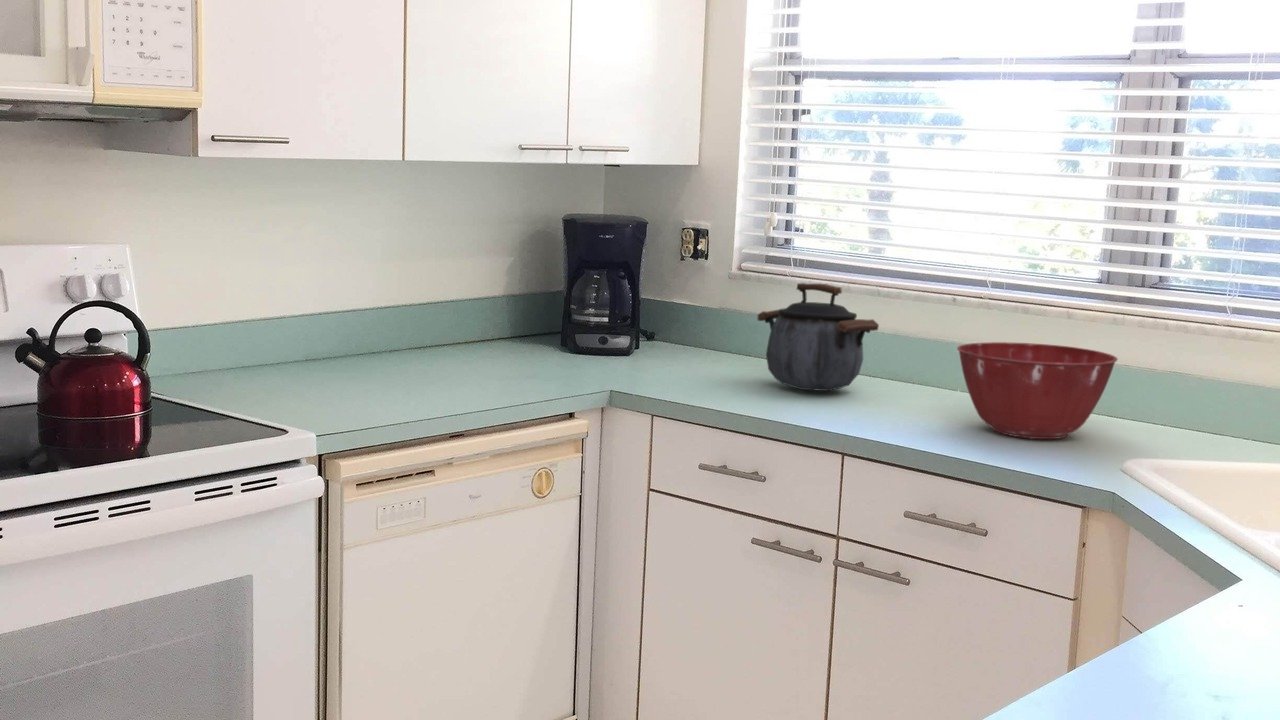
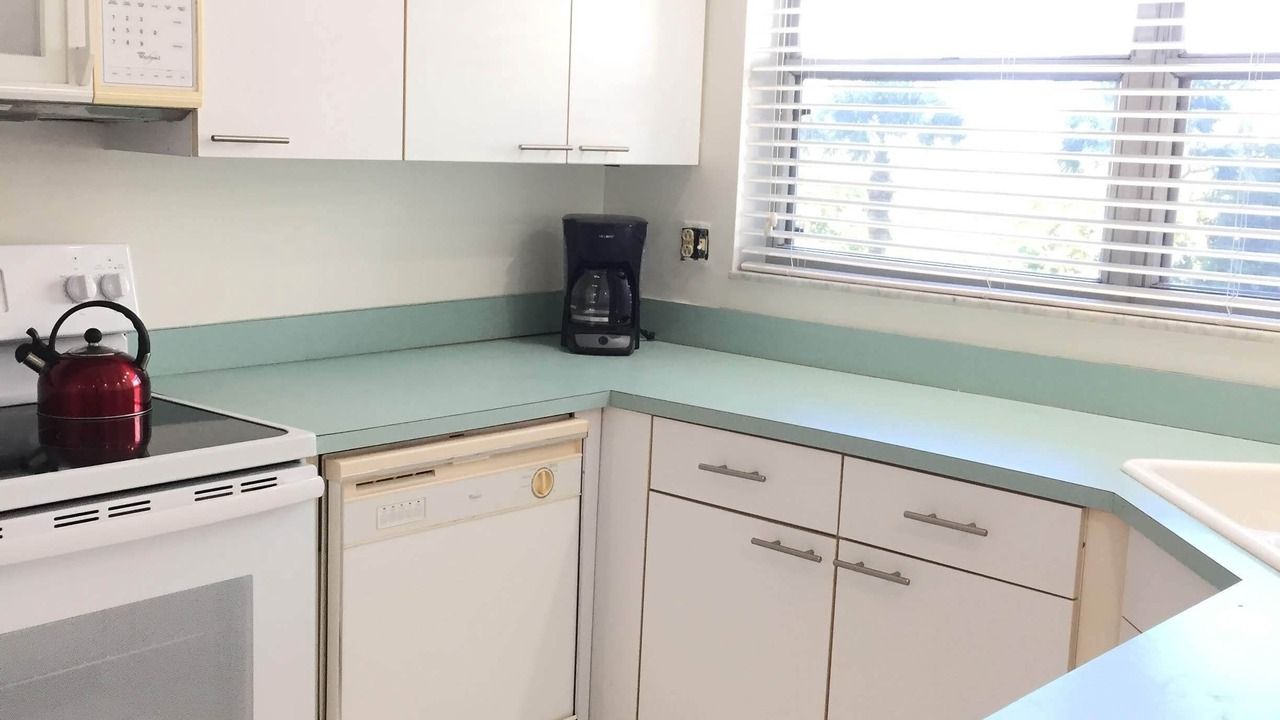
- kettle [757,282,880,392]
- mixing bowl [956,341,1119,440]
